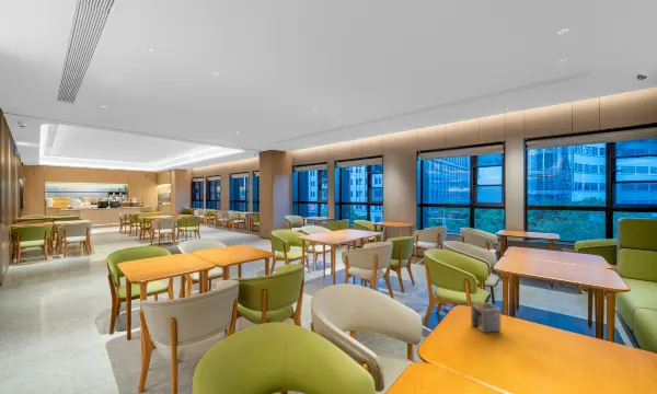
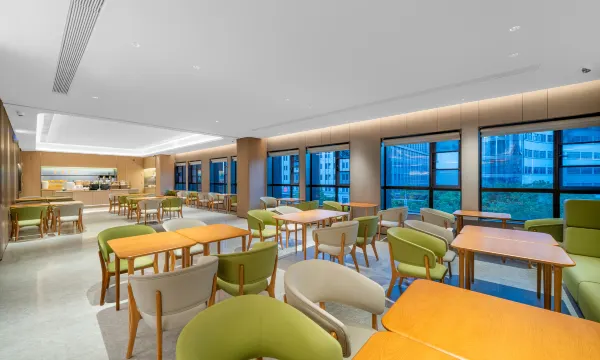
- napkin holder [470,299,502,334]
